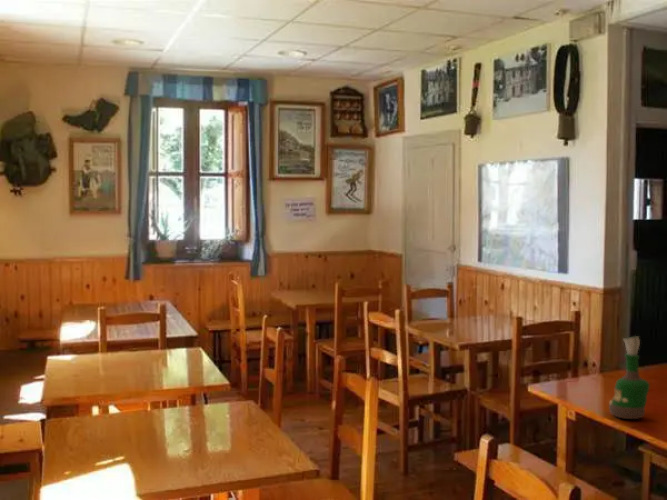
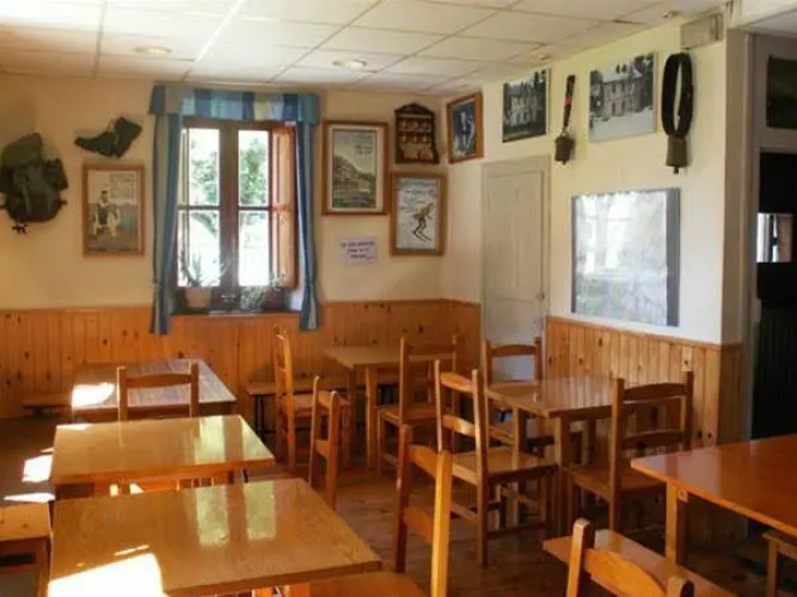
- grog bottle [608,335,651,420]
